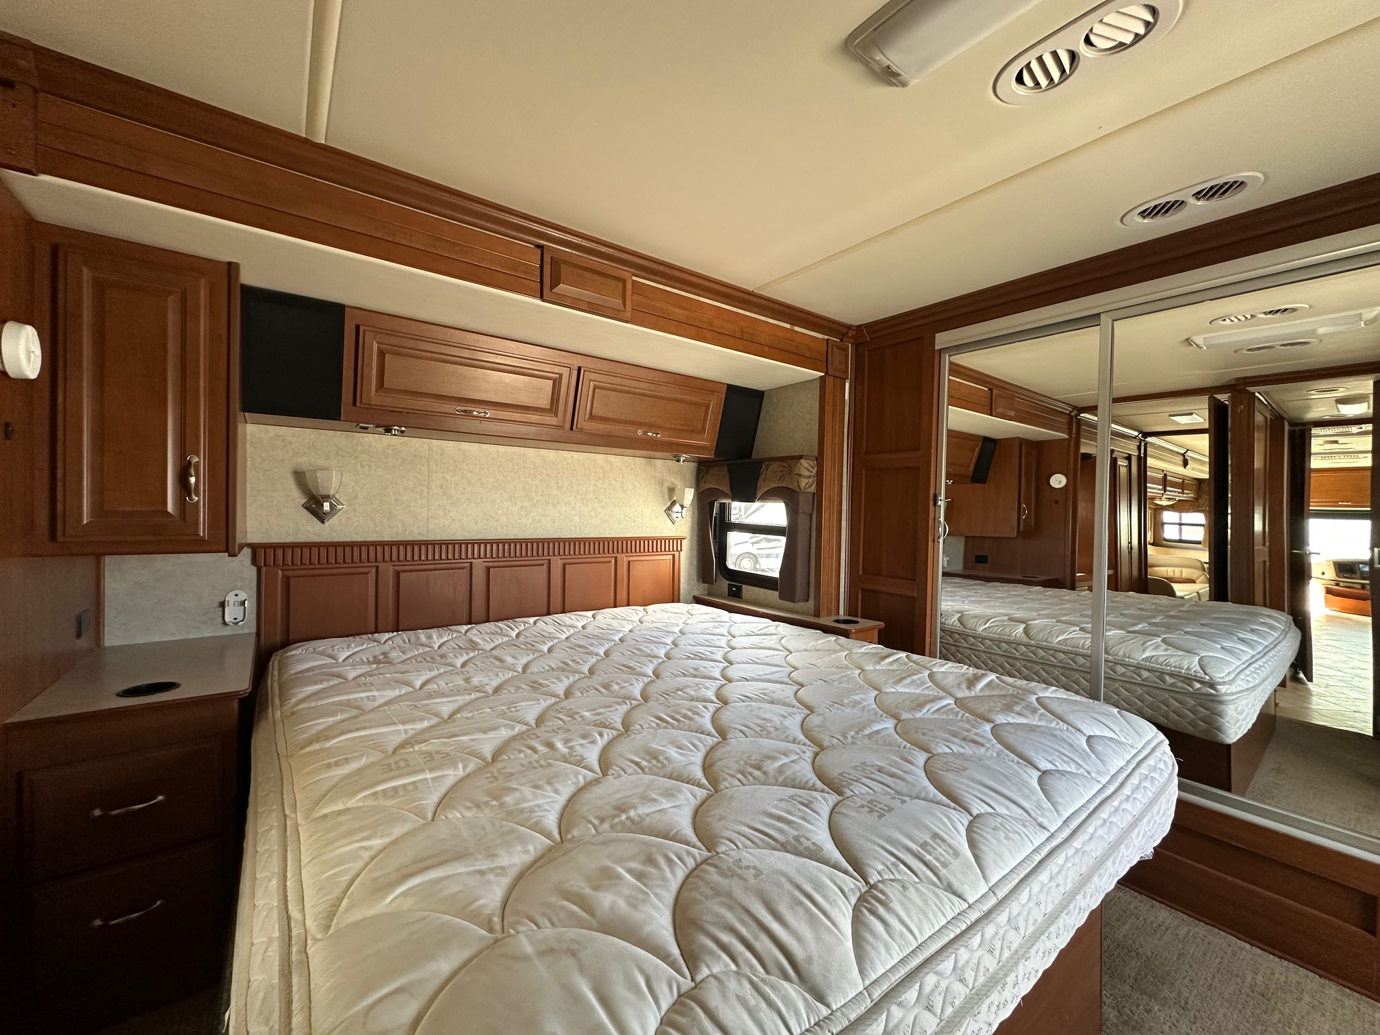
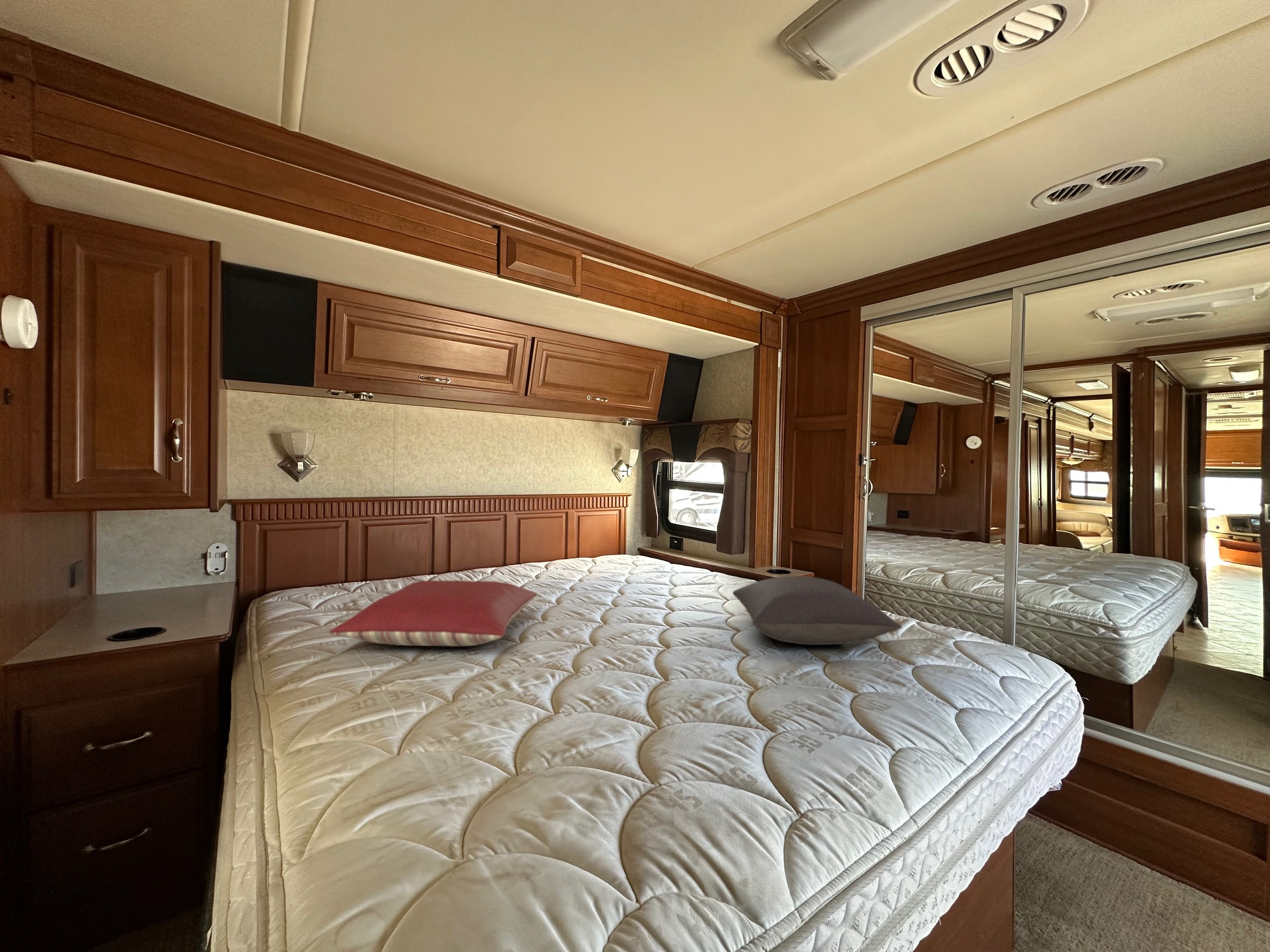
+ pillow [329,580,537,647]
+ pillow [732,575,903,645]
